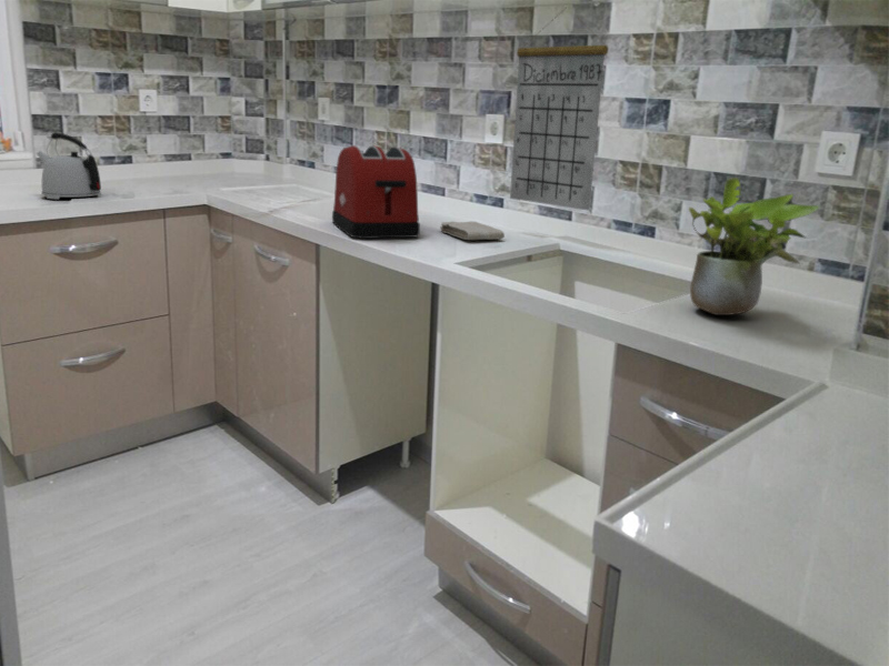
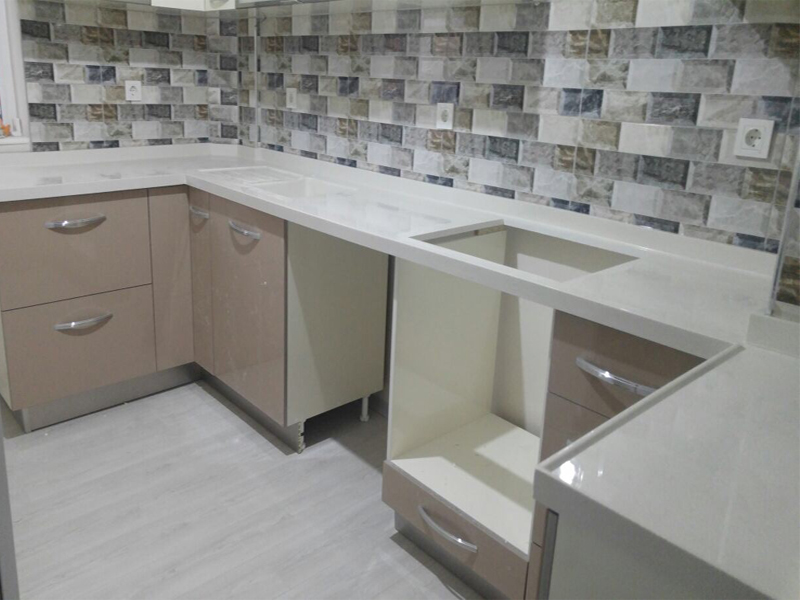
- potted plant [688,176,821,316]
- calendar [509,8,609,212]
- washcloth [439,221,506,241]
- kettle [36,131,102,200]
- toaster [331,144,421,240]
